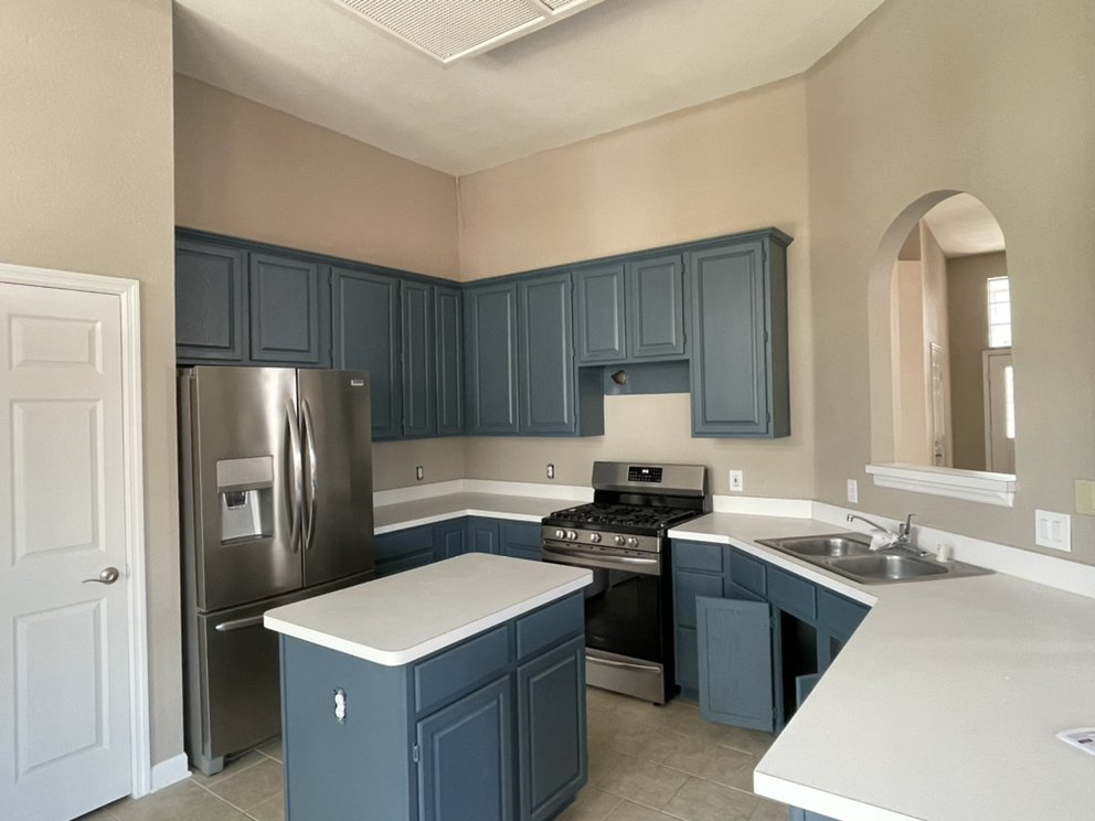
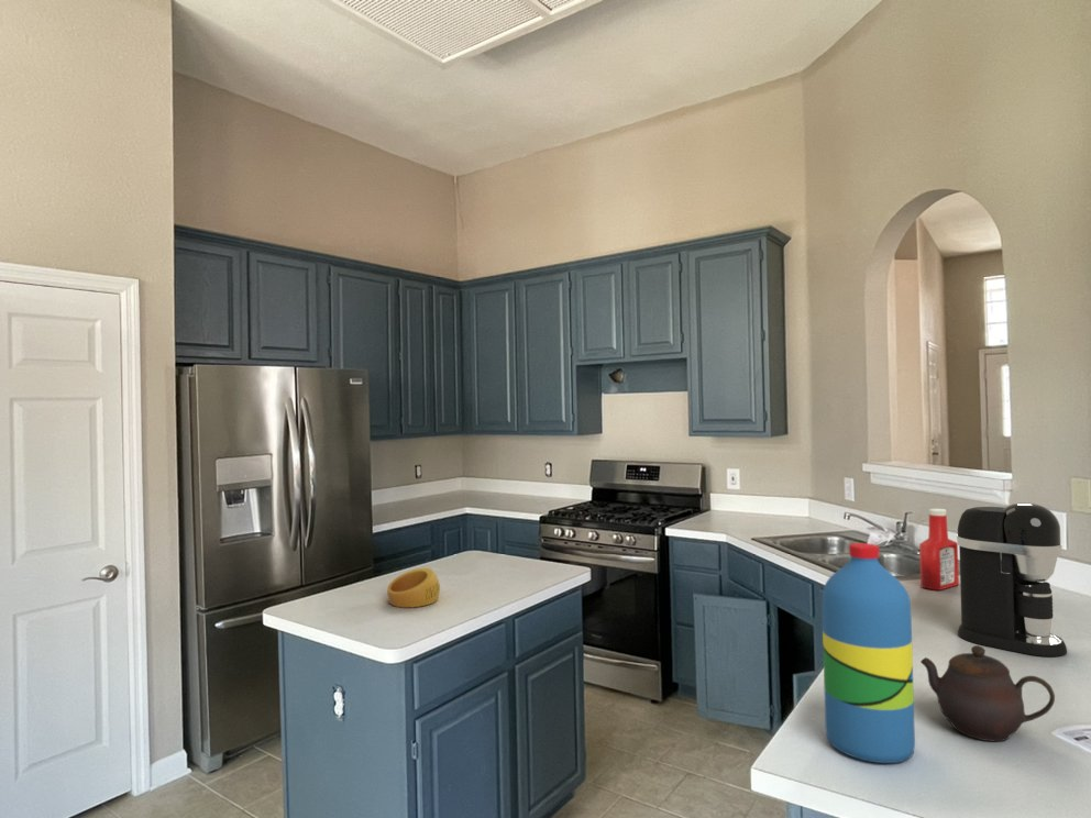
+ ring [386,567,441,608]
+ soap bottle [918,508,960,592]
+ teapot [919,644,1056,742]
+ water bottle [822,542,916,764]
+ coffee maker [956,501,1068,657]
